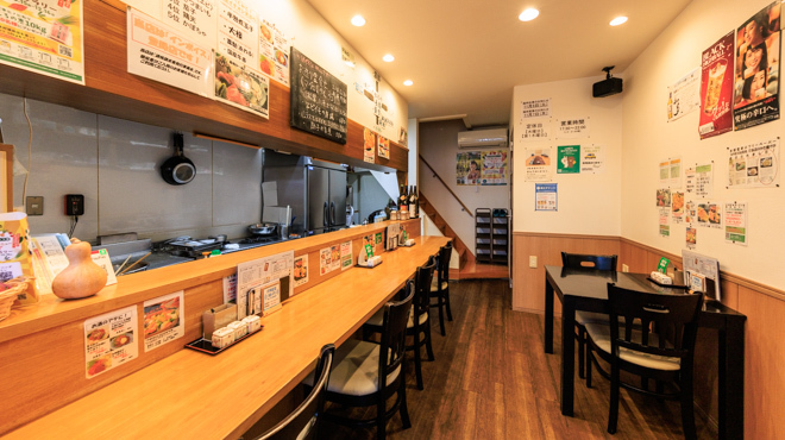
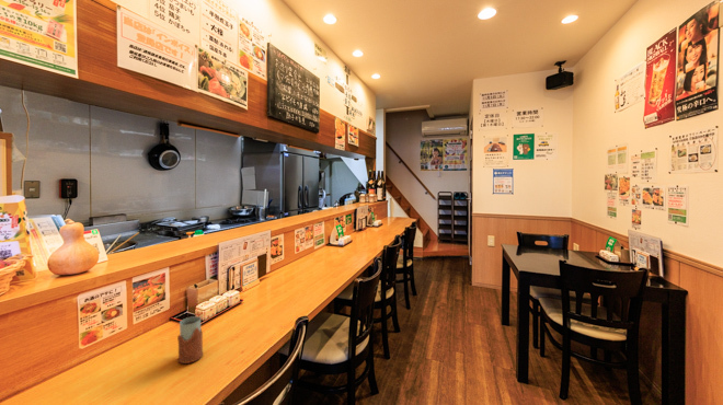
+ drinking glass [176,315,204,364]
